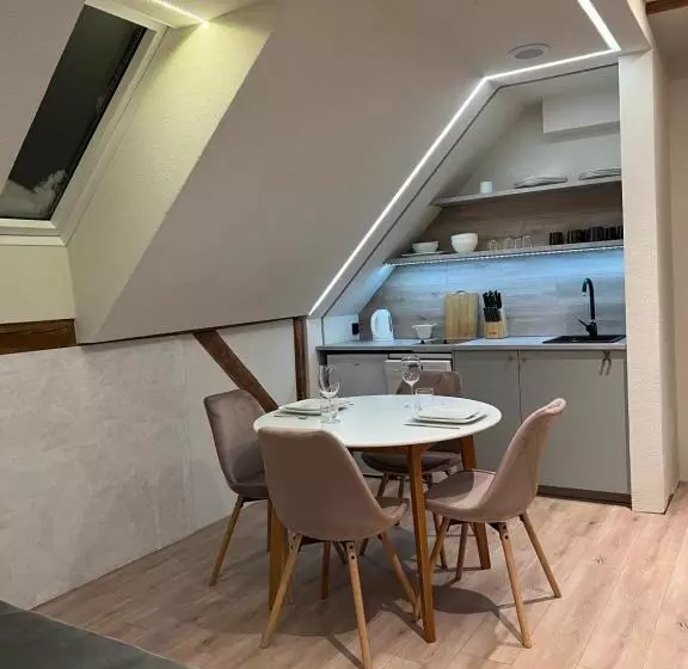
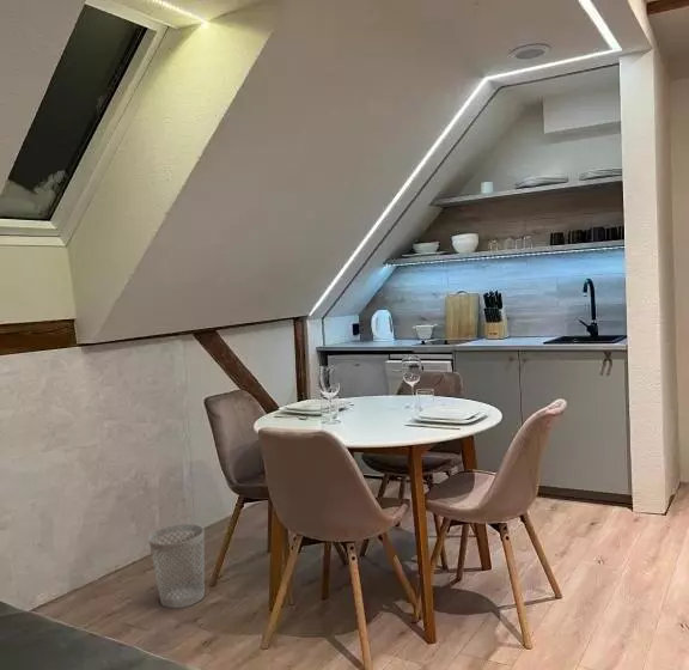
+ wastebasket [147,523,206,609]
